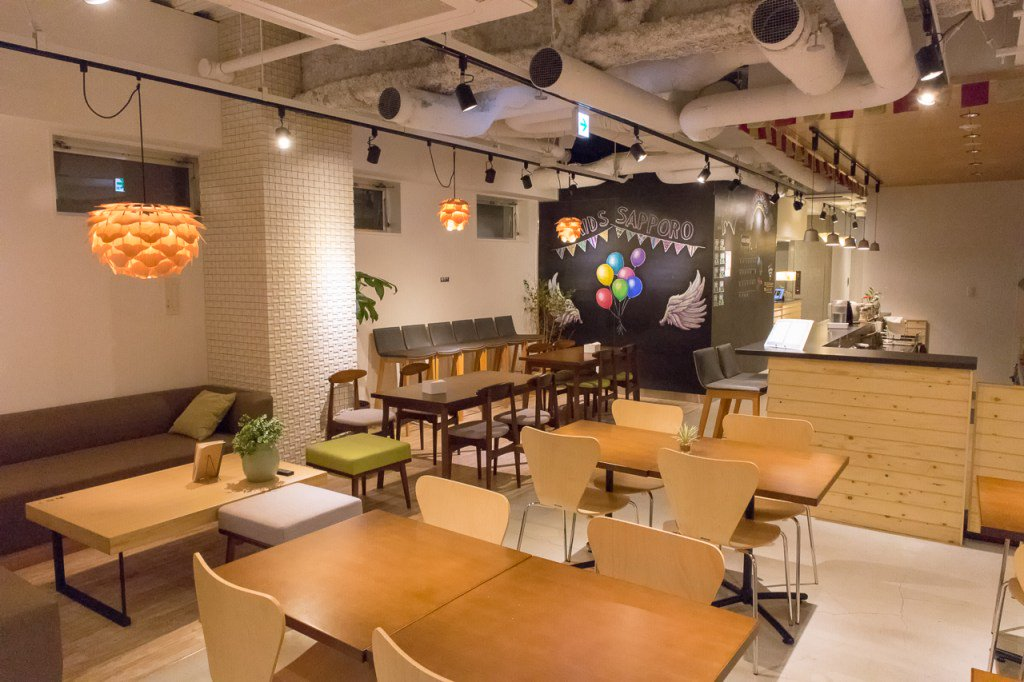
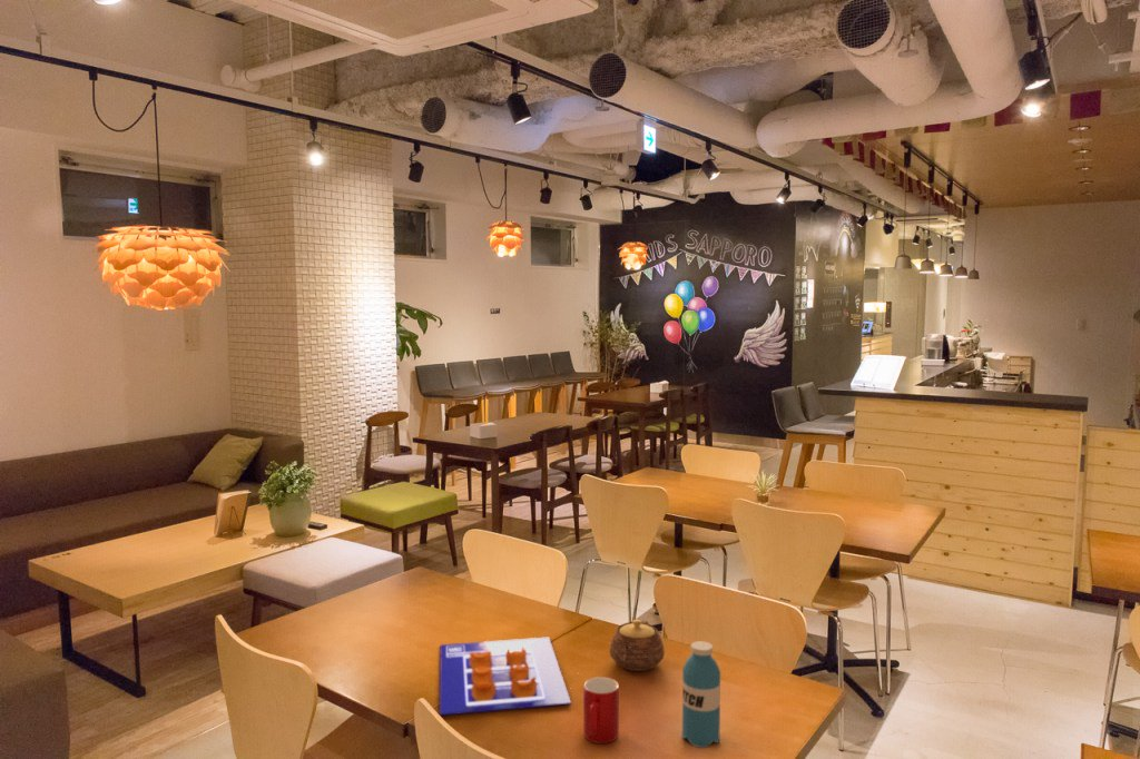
+ teapot [609,619,666,672]
+ water bottle [681,640,721,748]
+ cup [582,676,620,745]
+ poster [439,637,572,717]
